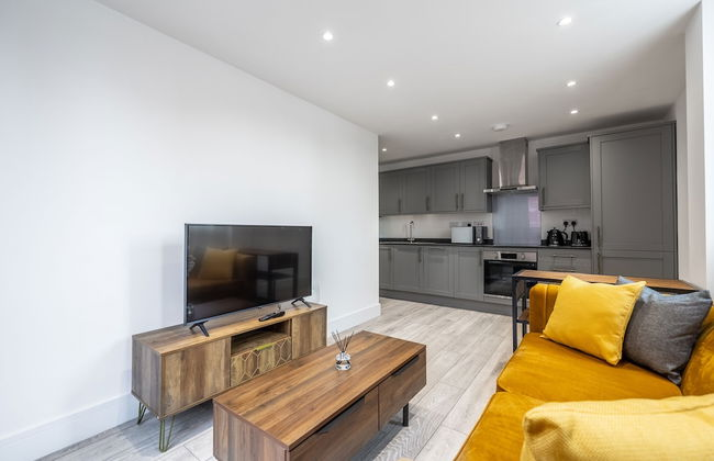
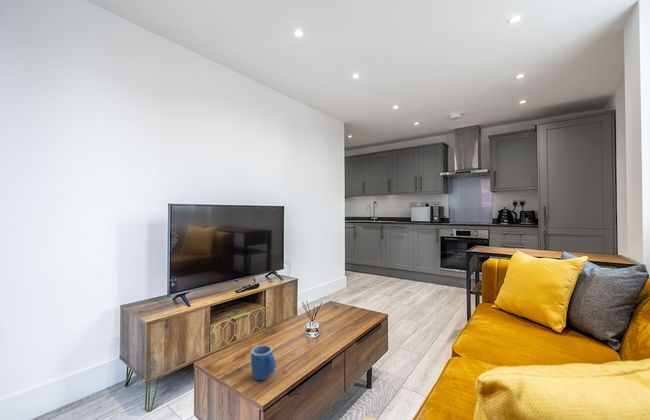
+ mug [250,344,277,381]
